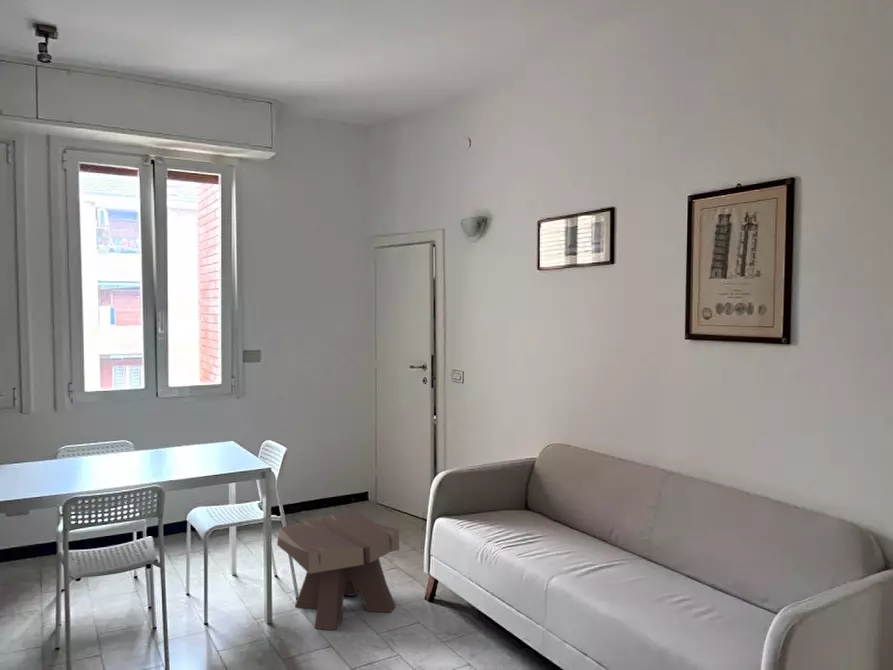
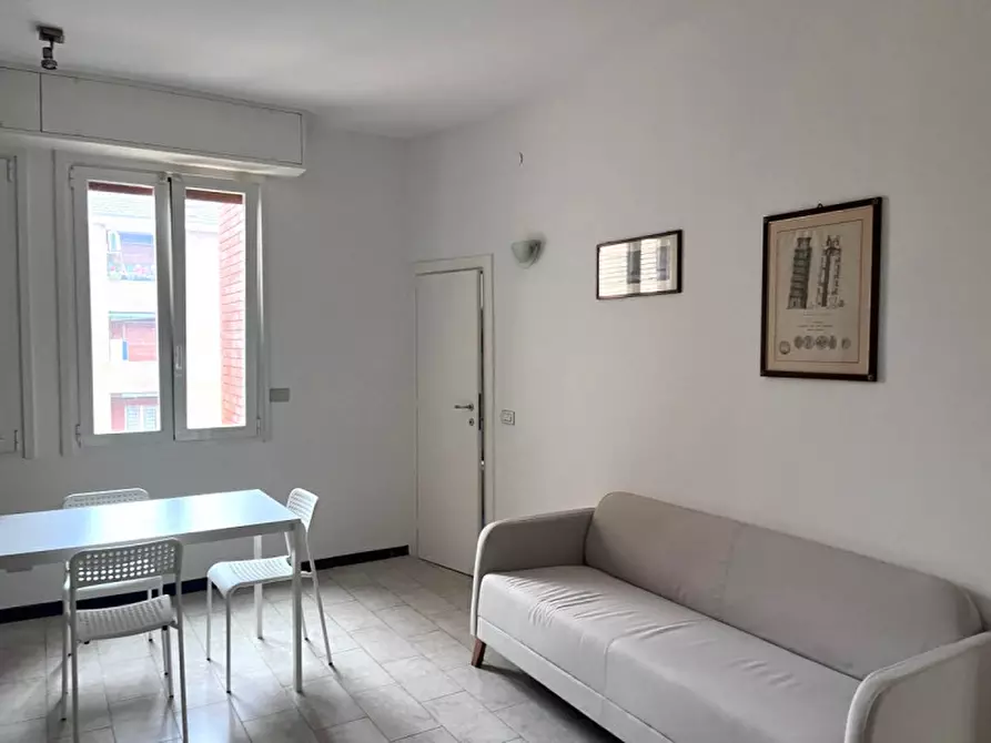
- side table [276,511,400,631]
